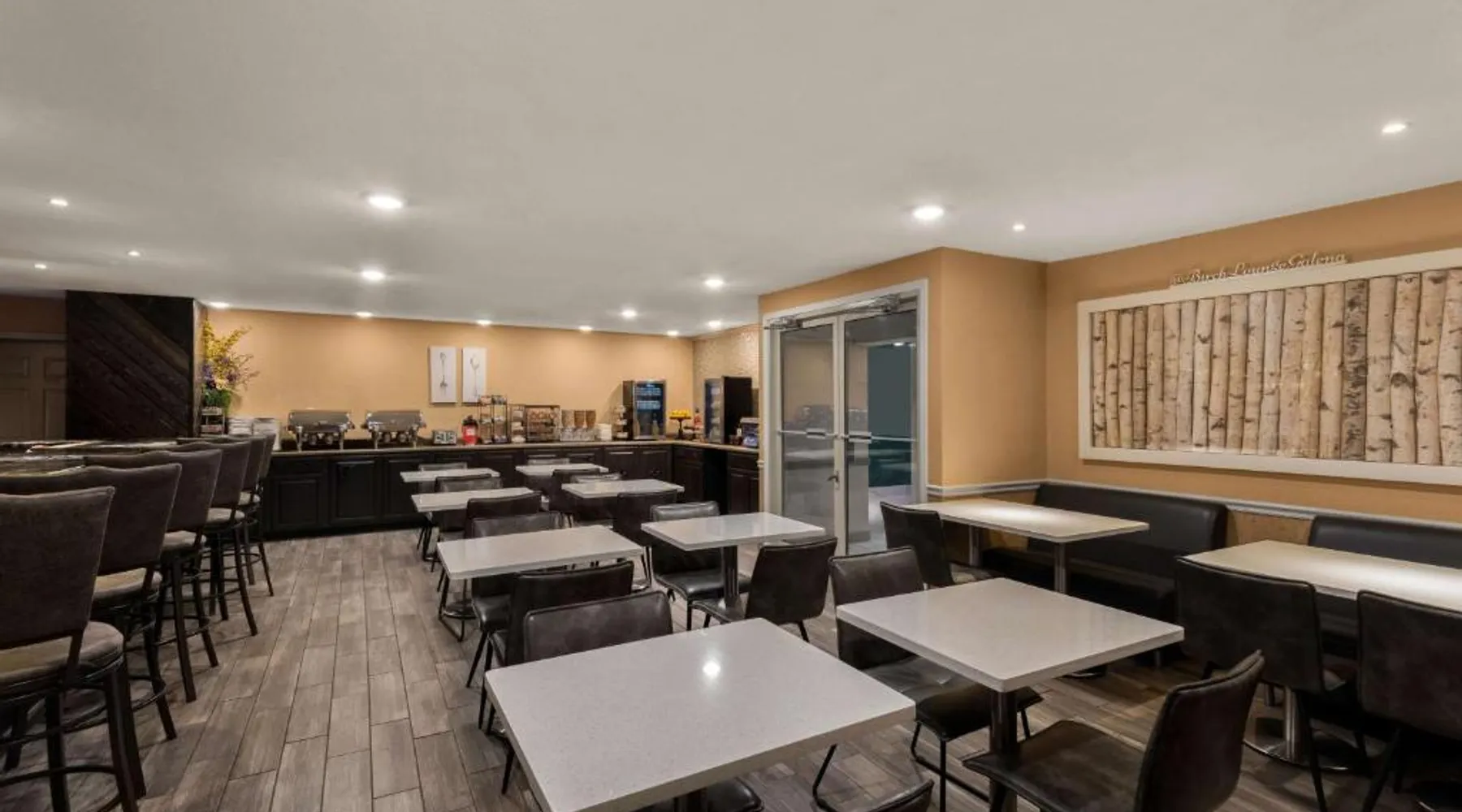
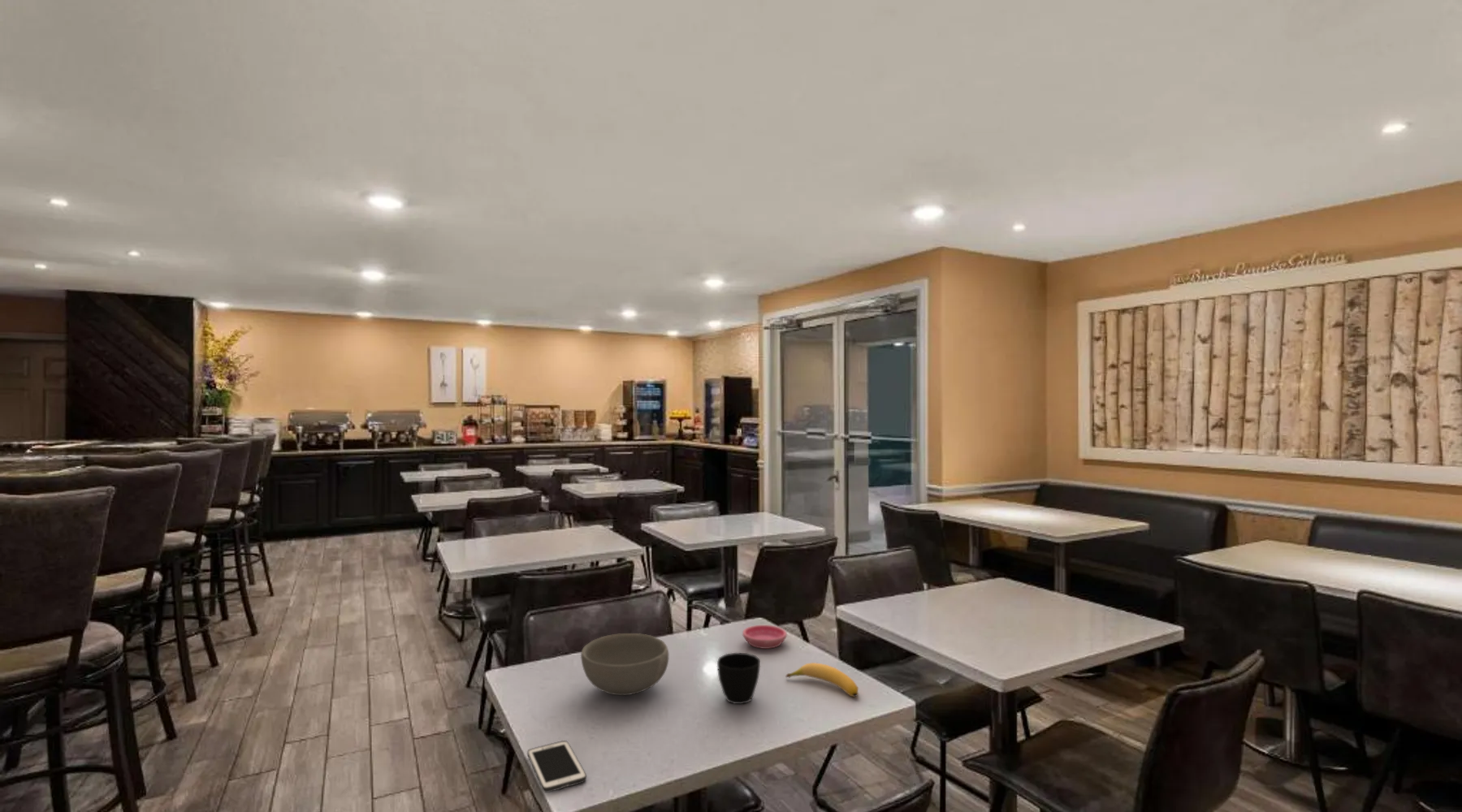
+ banana [785,662,859,698]
+ cup [716,652,761,705]
+ cell phone [526,740,587,793]
+ bowl [580,633,669,696]
+ saucer [742,624,788,650]
